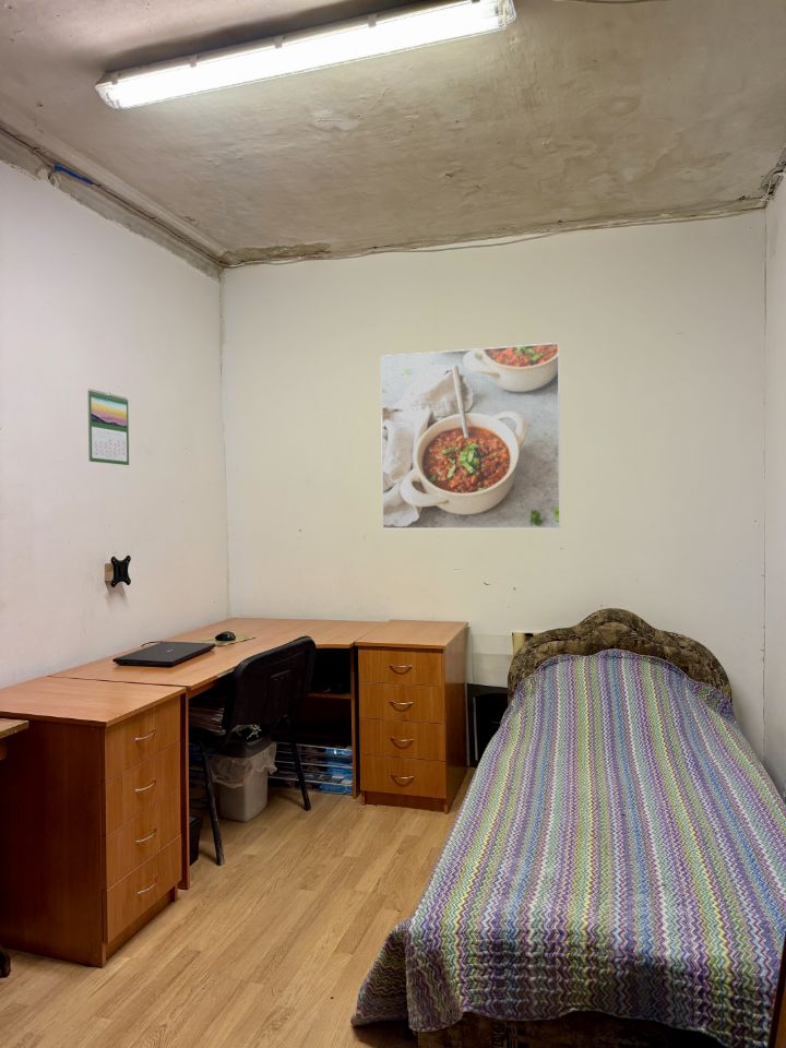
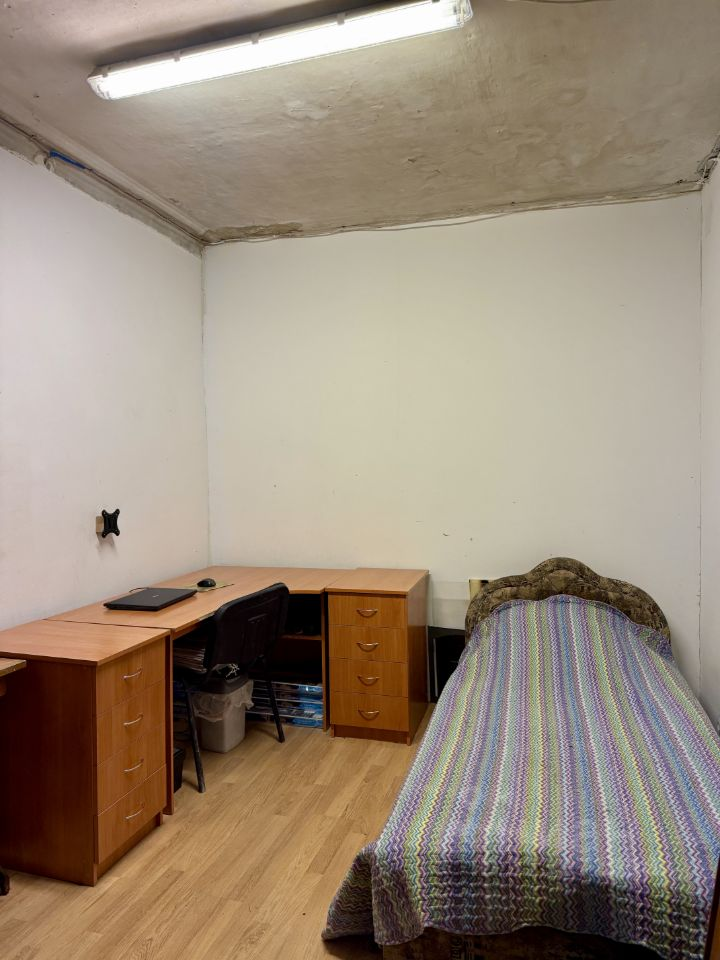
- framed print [380,342,561,529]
- calendar [86,388,130,466]
